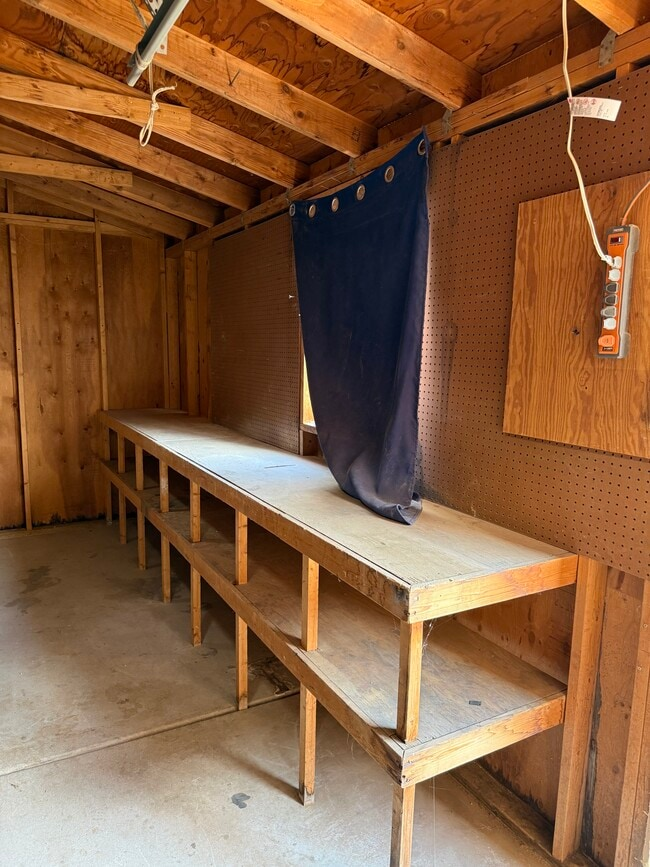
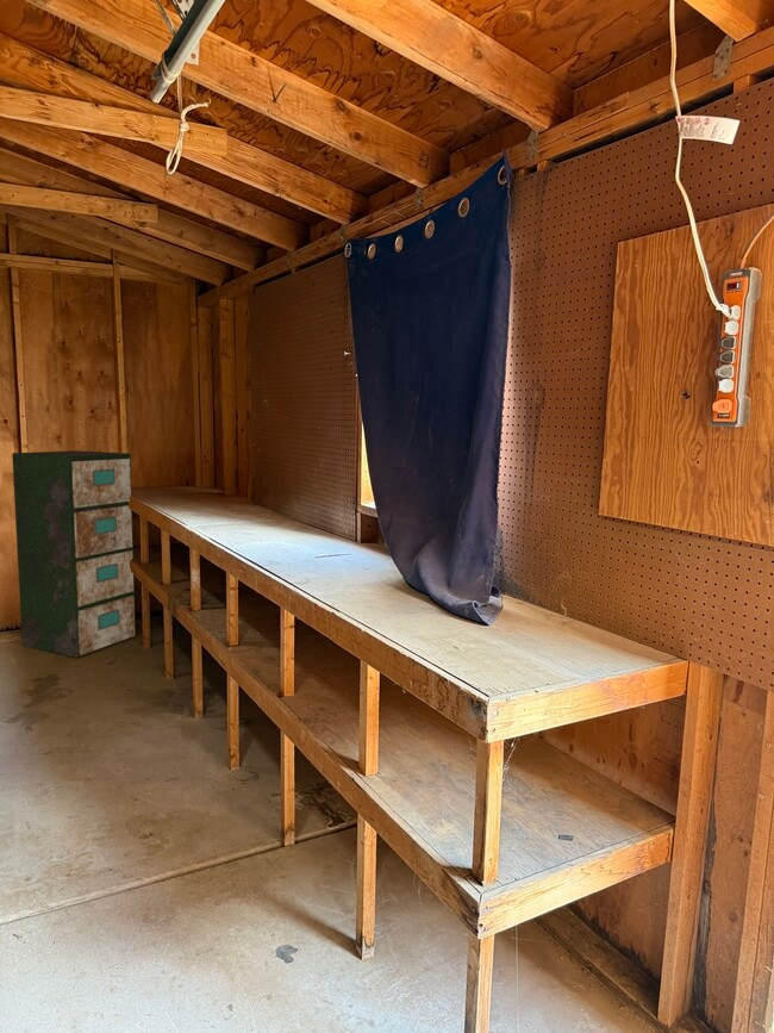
+ filing cabinet [11,449,137,659]
